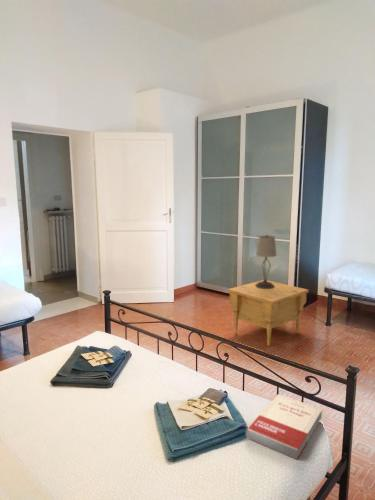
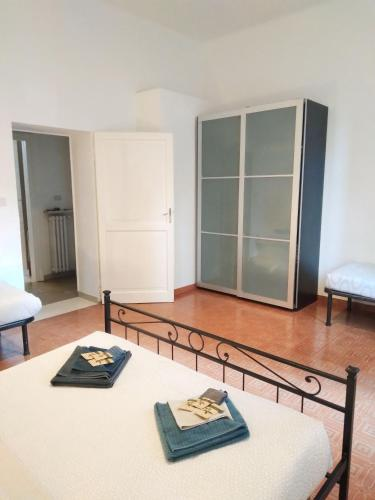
- table lamp [255,234,277,289]
- book [245,393,323,460]
- nightstand [227,279,309,347]
